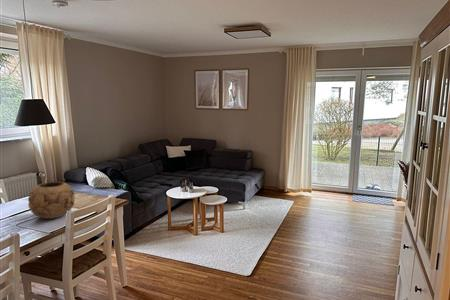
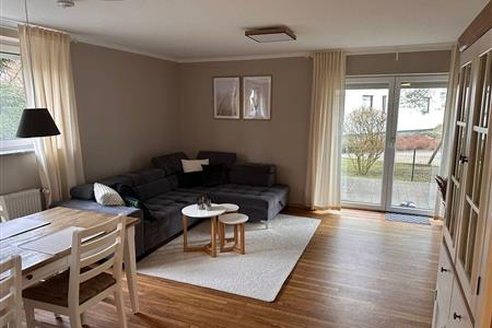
- decorative bowl [27,181,76,220]
